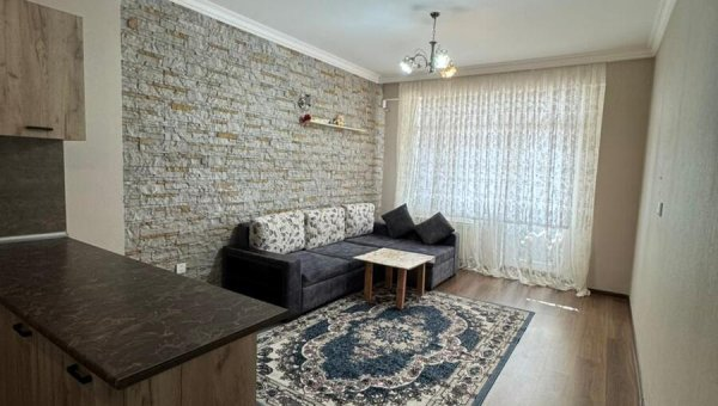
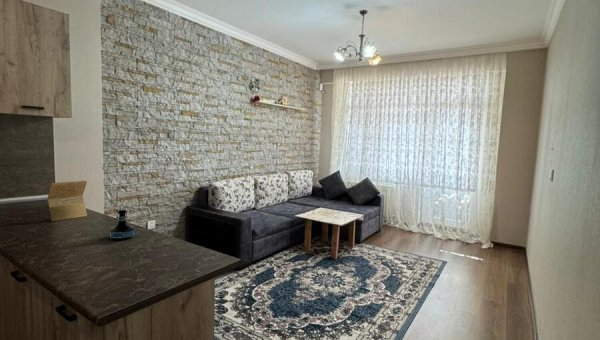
+ tequila bottle [109,208,136,241]
+ notepad [47,180,88,222]
